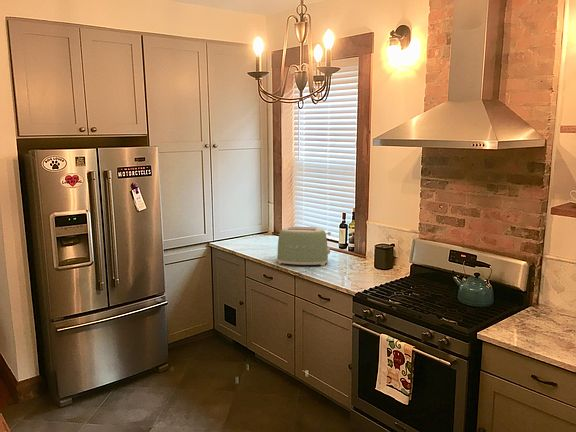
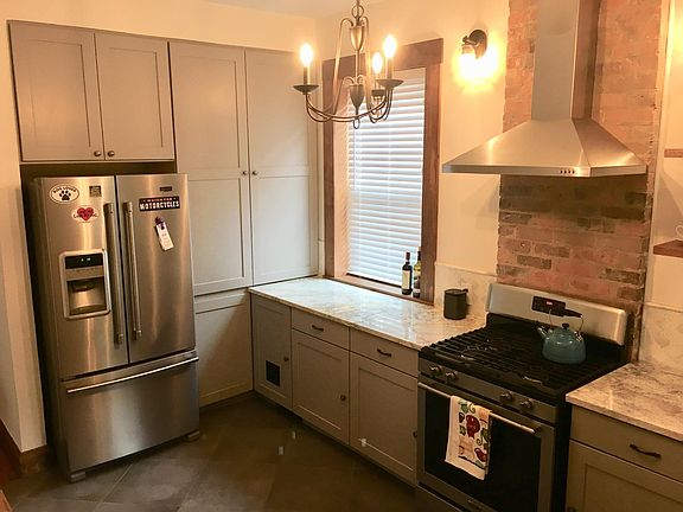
- toaster [276,226,332,267]
